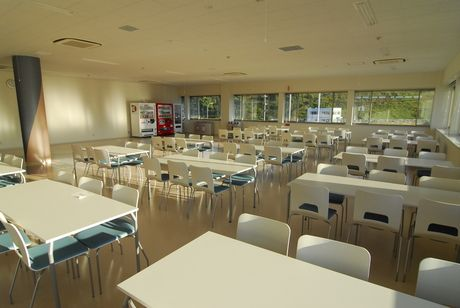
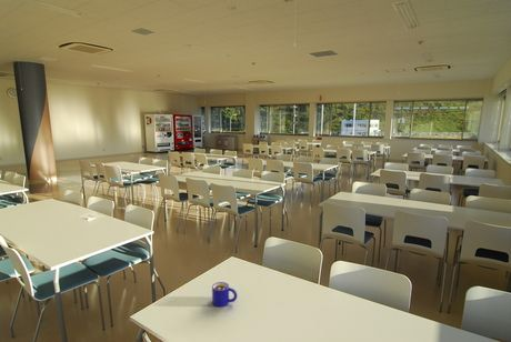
+ mug [211,281,238,308]
